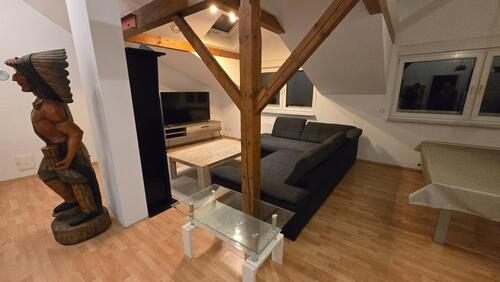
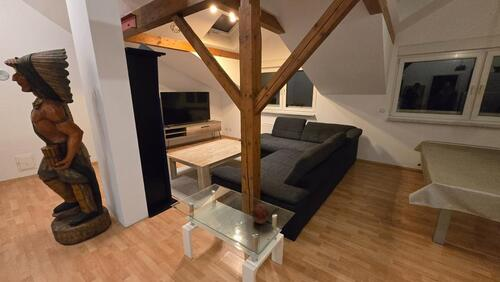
+ decorative ball [250,203,271,225]
